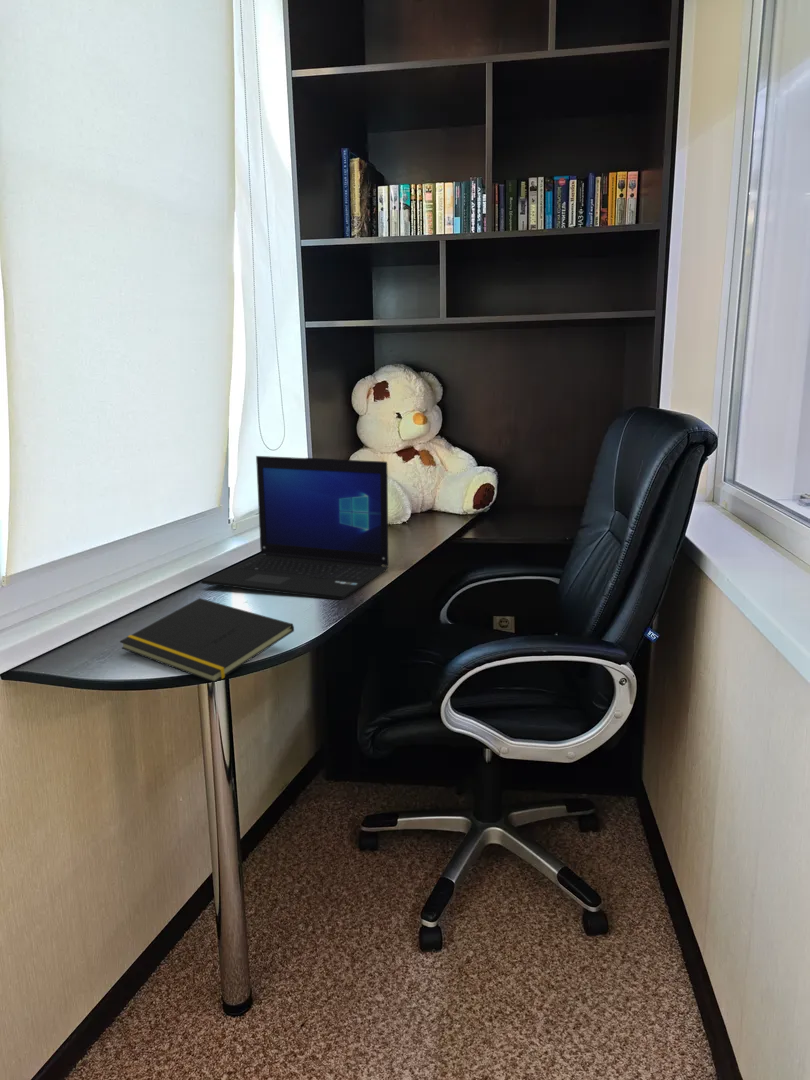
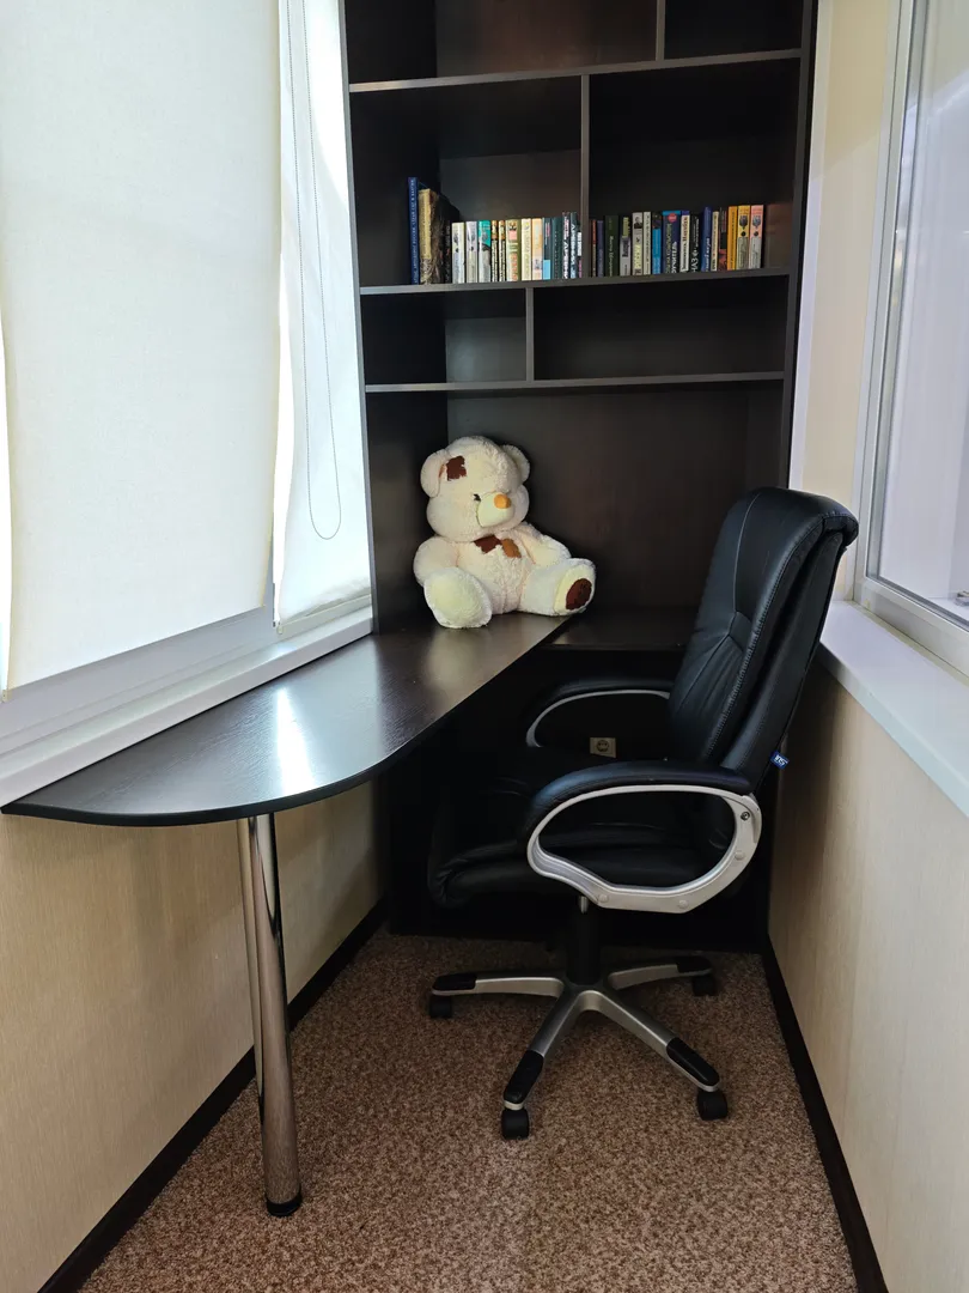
- laptop [200,455,390,601]
- notepad [119,597,295,683]
